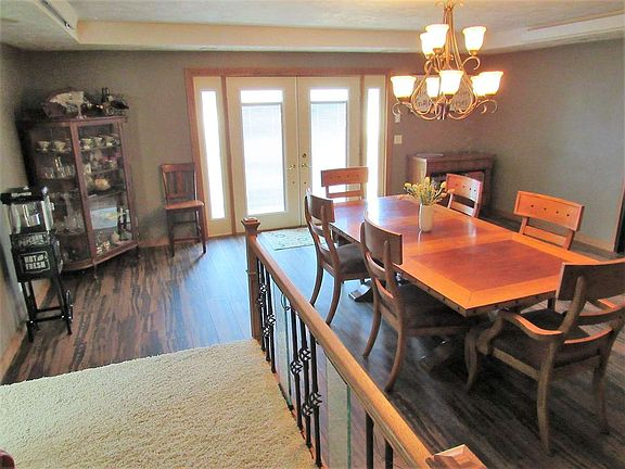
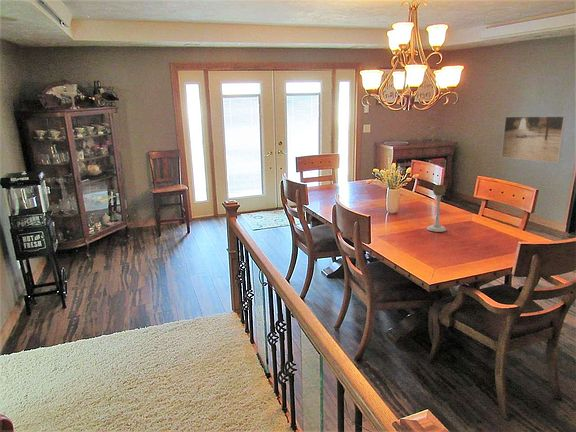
+ candle holder [426,184,447,233]
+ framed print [500,115,567,164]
